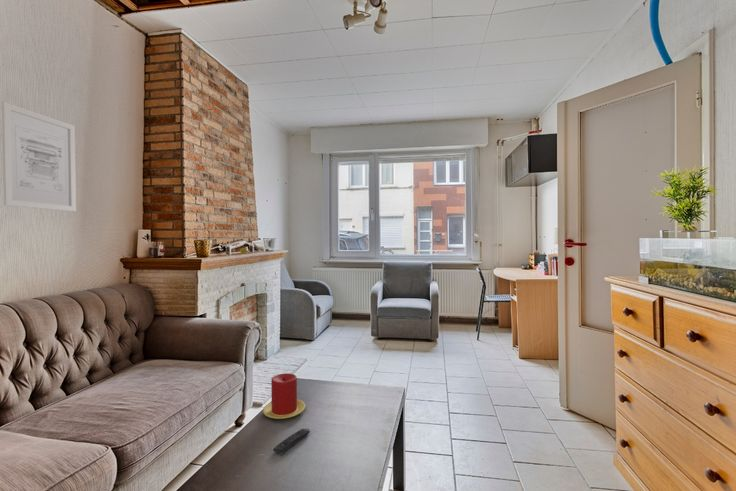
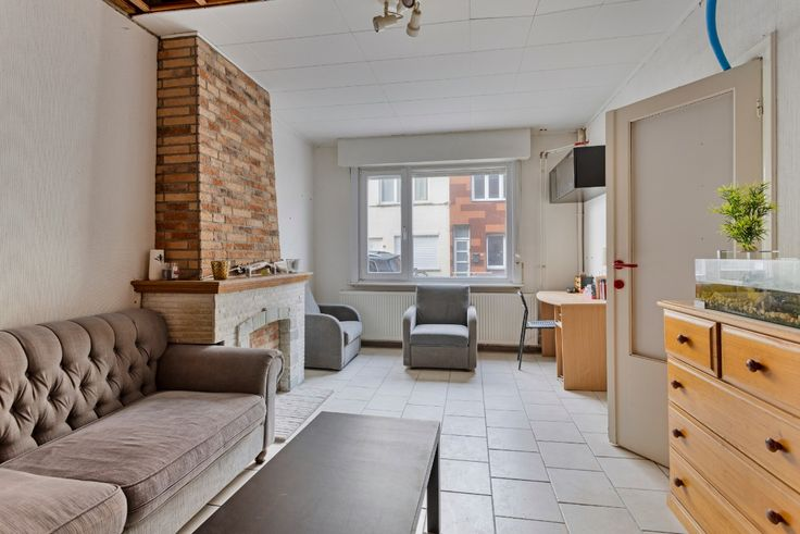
- candle [262,372,306,420]
- wall art [1,101,77,212]
- remote control [272,428,310,455]
